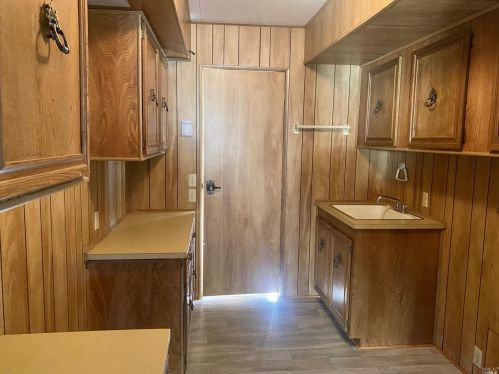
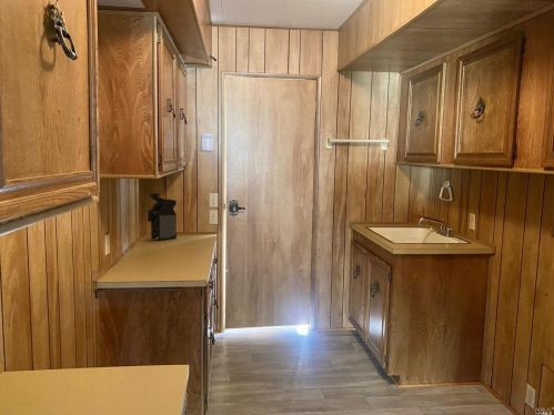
+ coffee maker [147,192,178,242]
